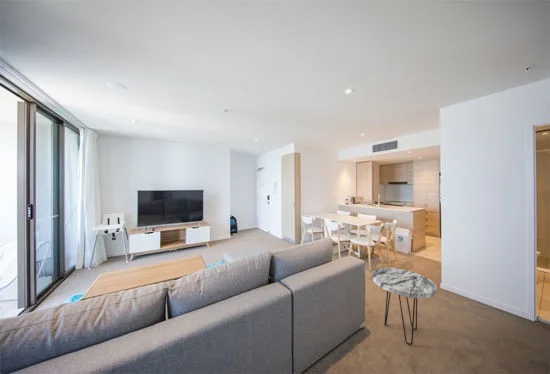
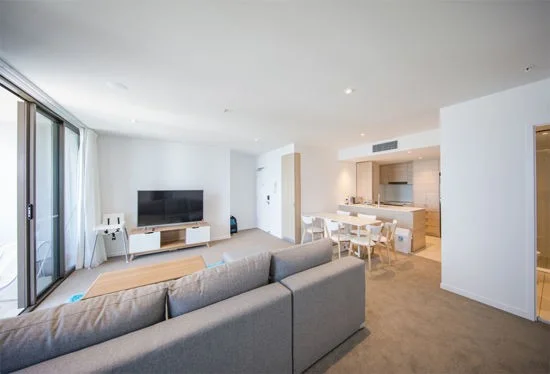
- side table [371,267,437,346]
